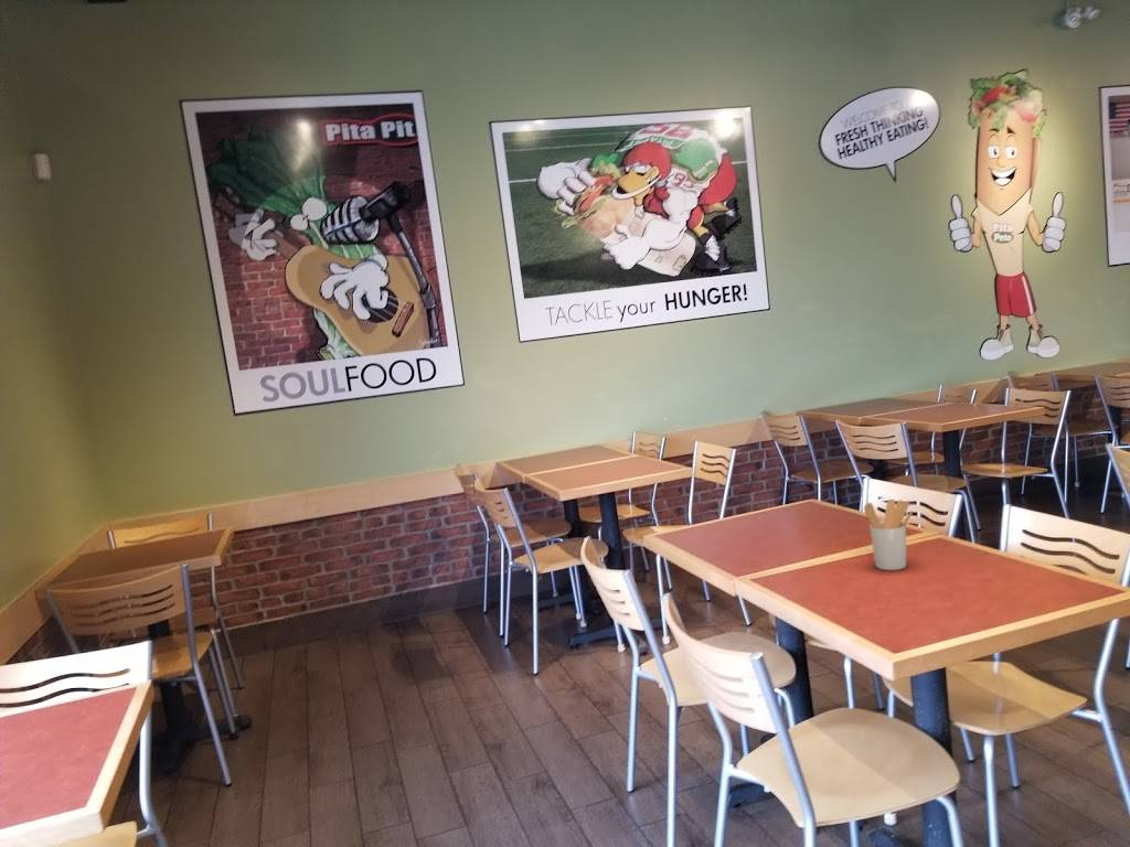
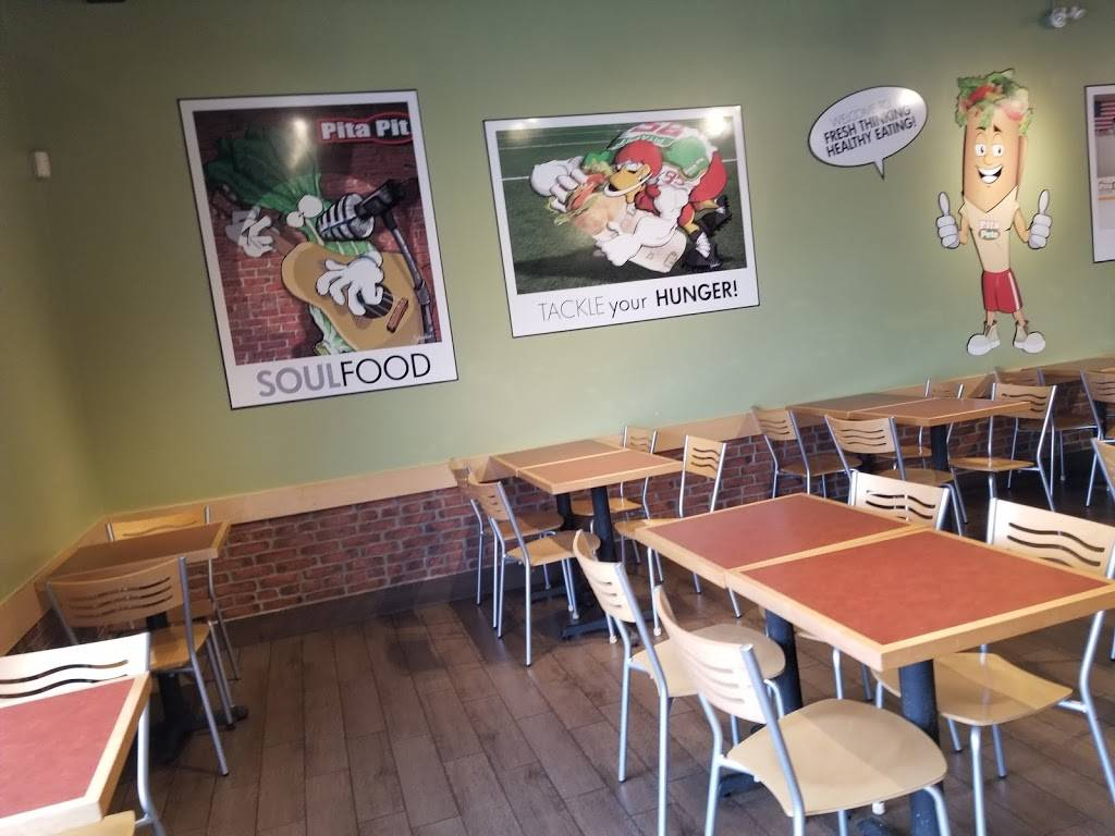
- utensil holder [863,498,914,571]
